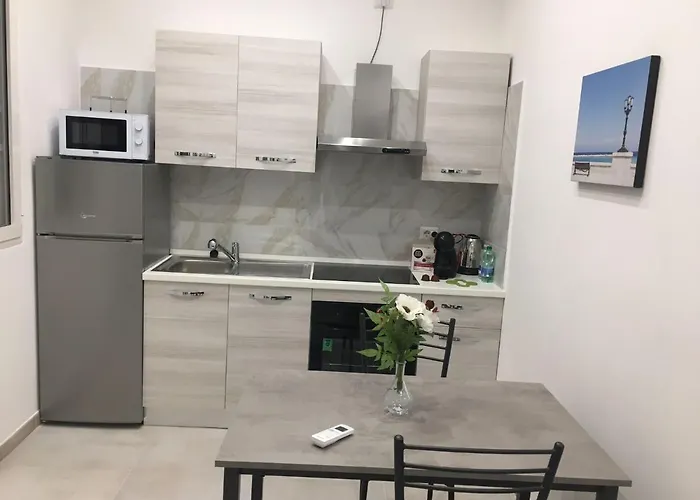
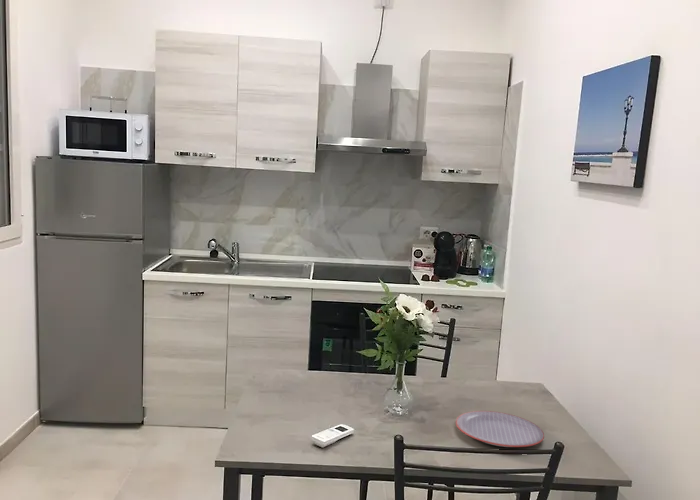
+ plate [455,410,545,448]
